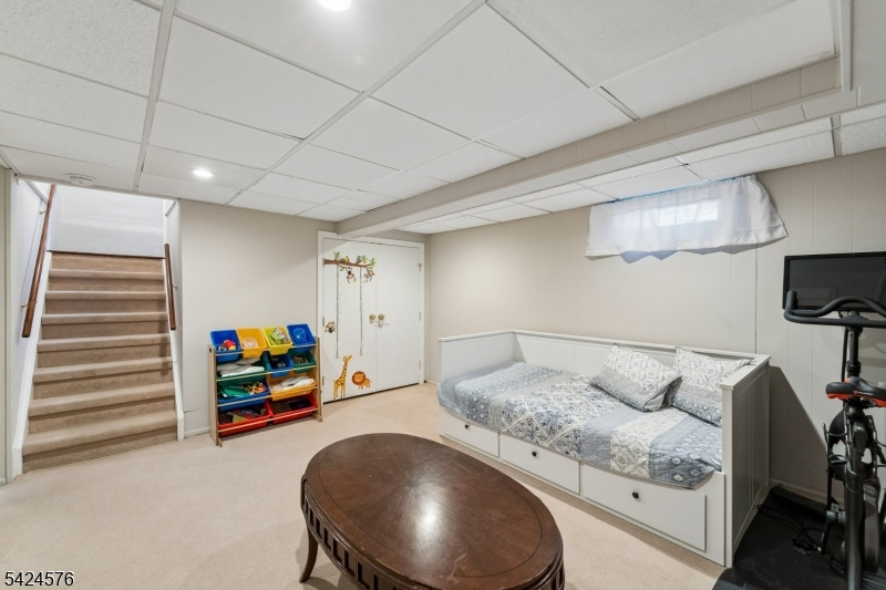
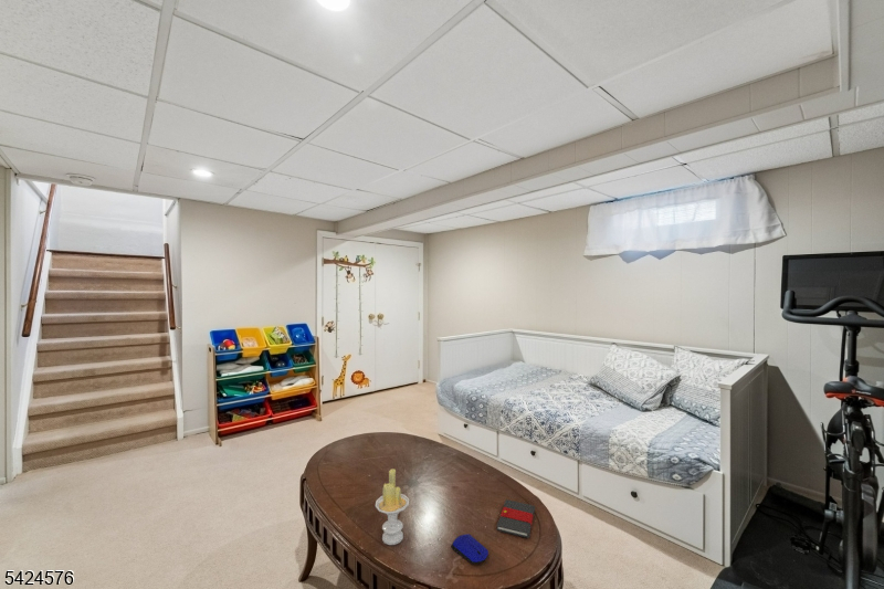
+ computer mouse [451,533,490,565]
+ candle [375,467,410,546]
+ book [495,498,536,539]
